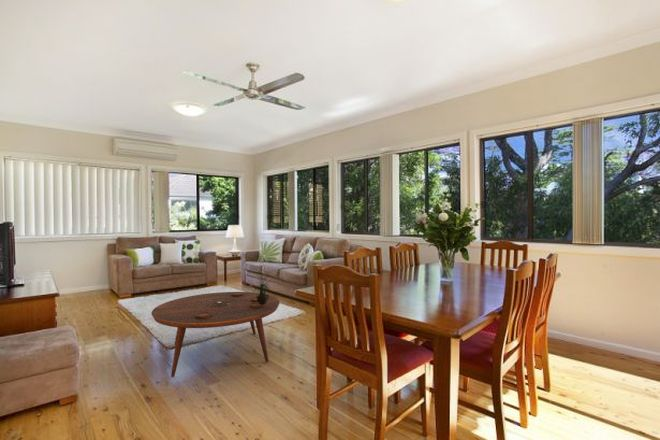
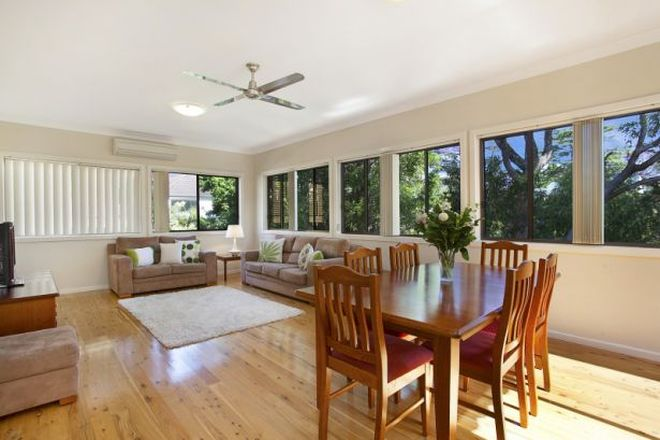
- potted plant [253,267,273,304]
- coffee table [150,291,281,378]
